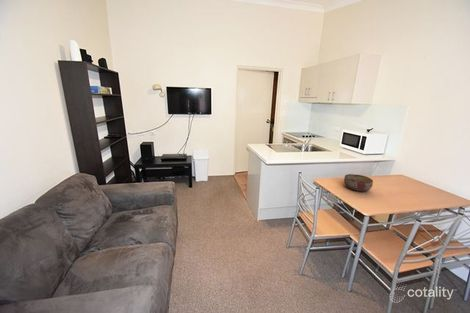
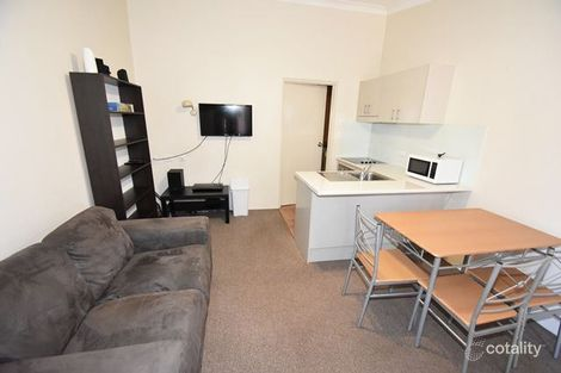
- bowl [343,173,374,192]
